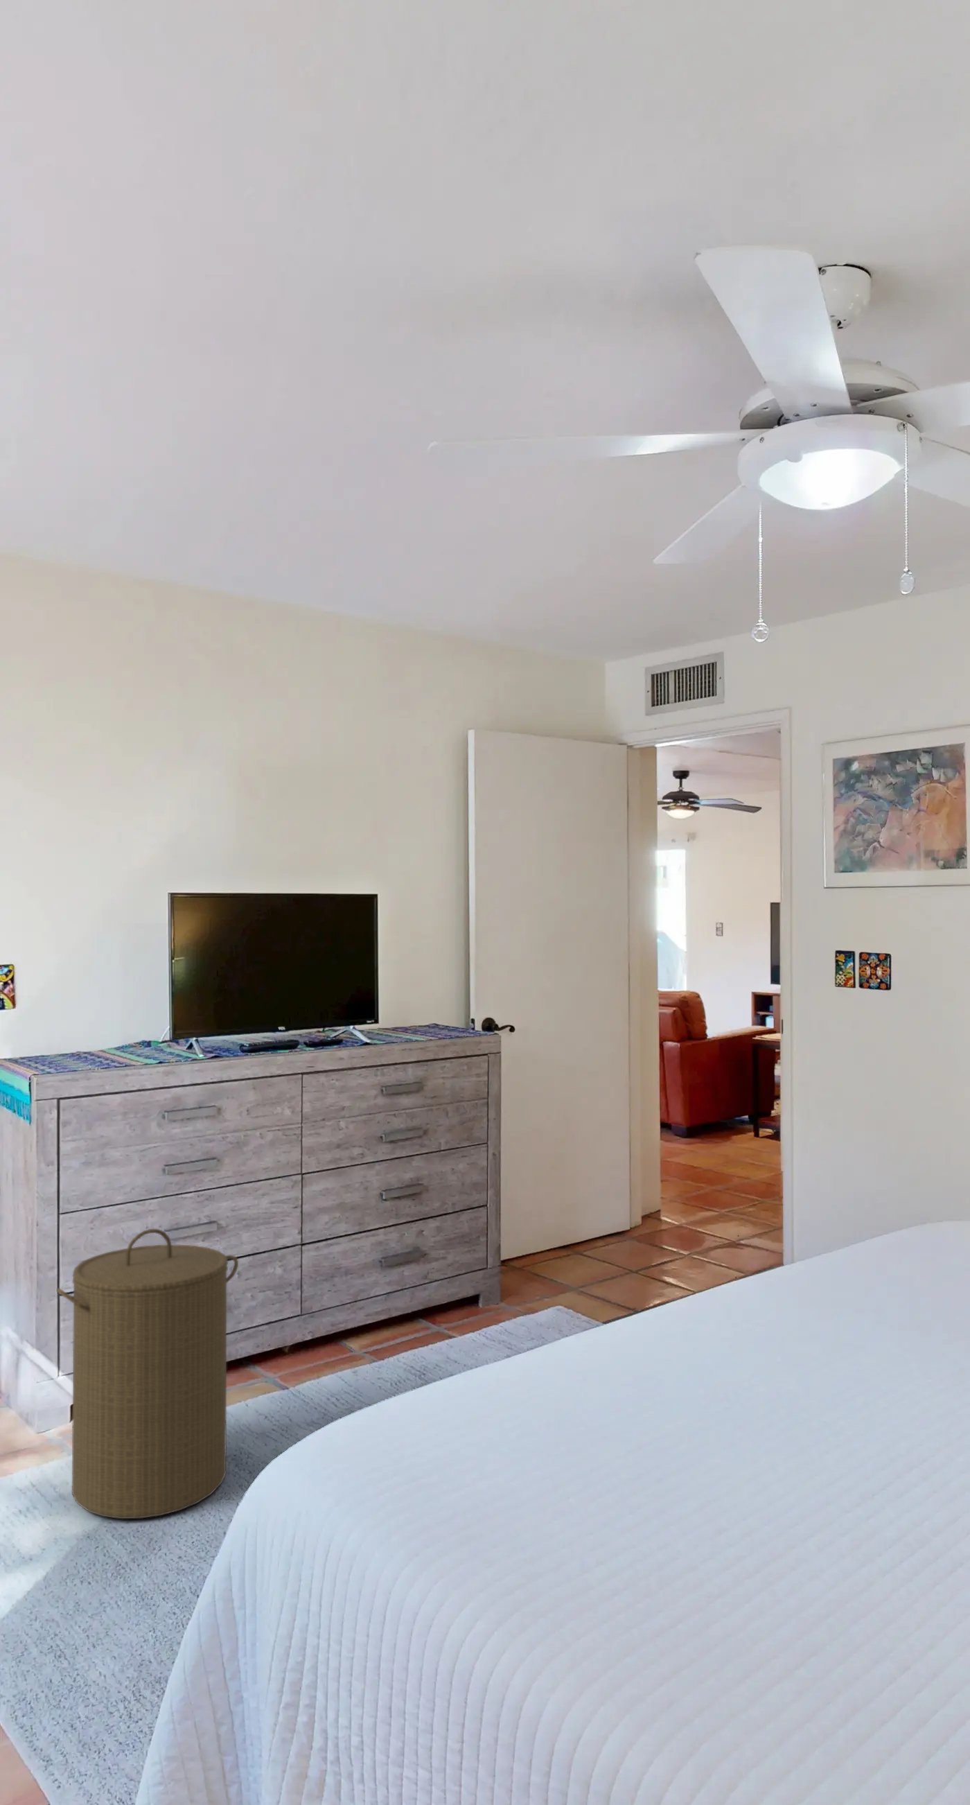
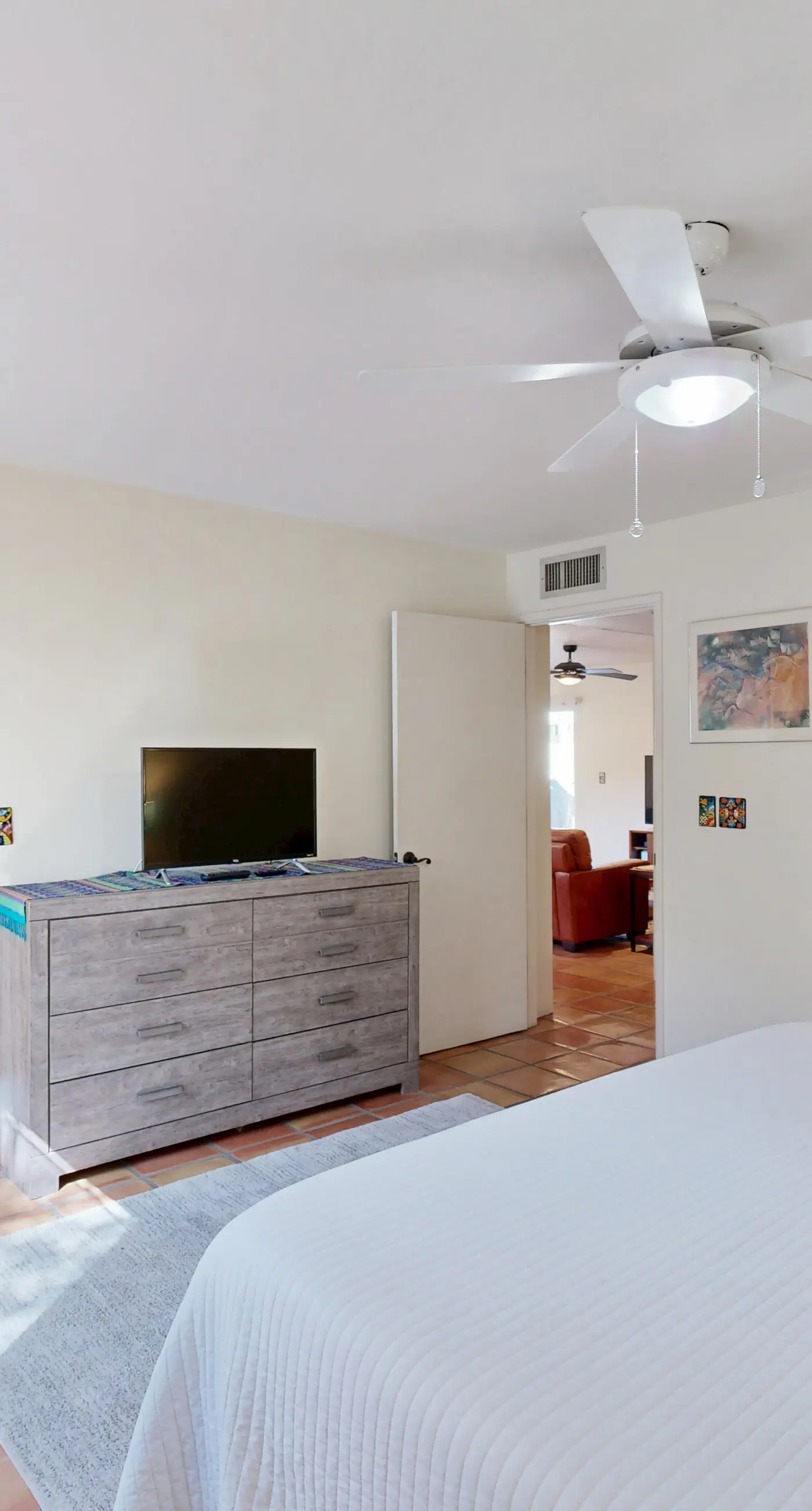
- laundry hamper [55,1228,239,1519]
